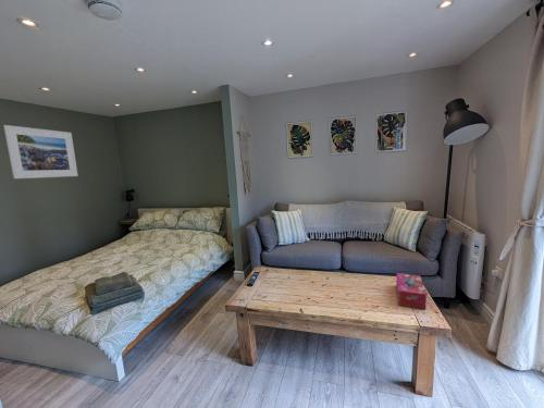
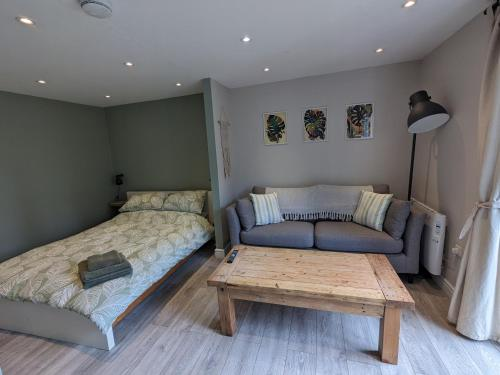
- tissue box [395,272,428,310]
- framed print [3,124,78,180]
